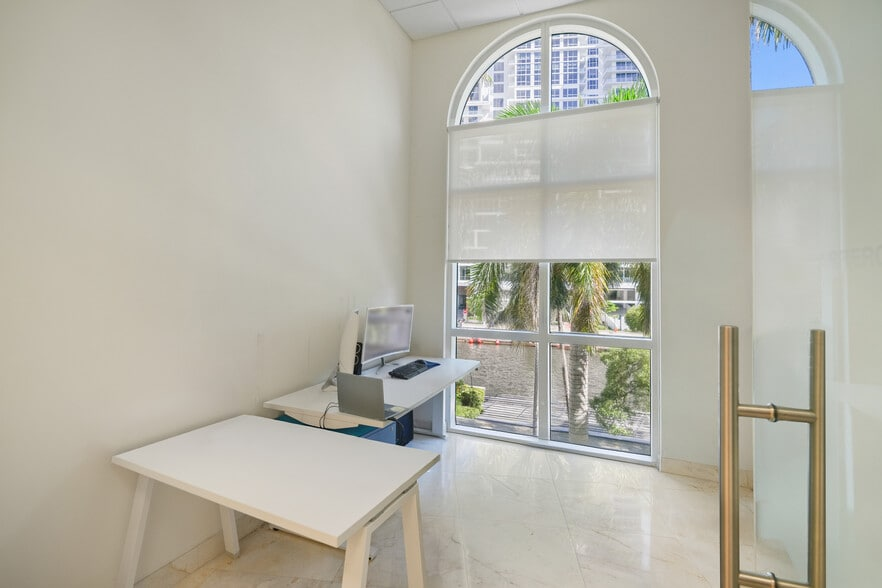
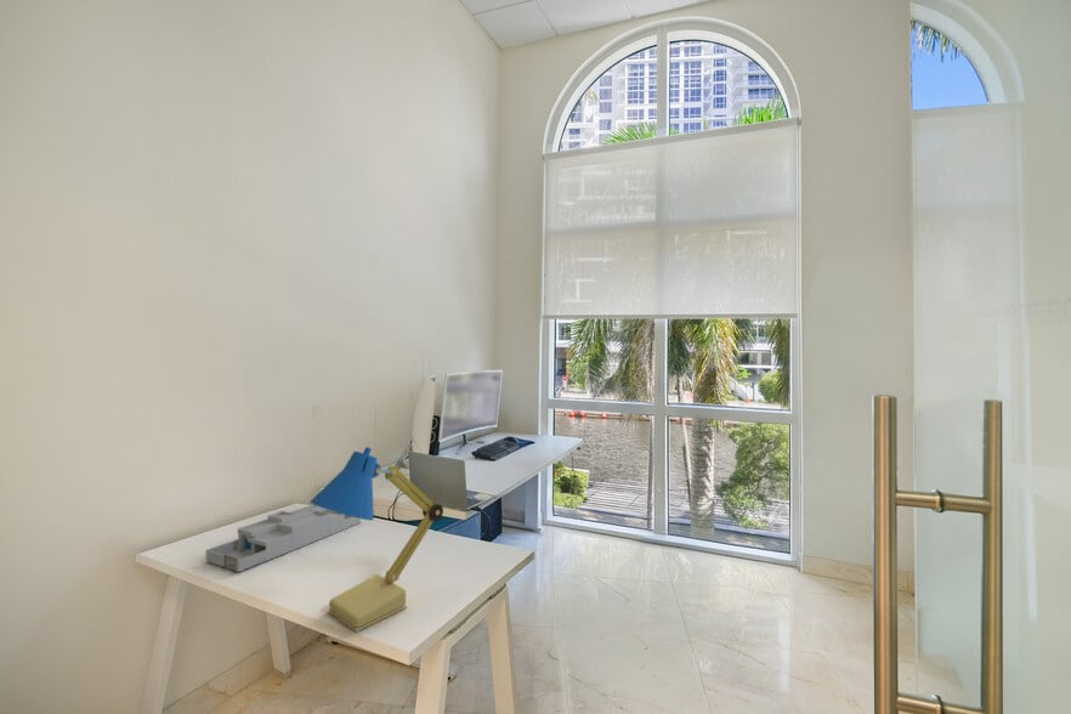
+ desk organizer [204,504,362,573]
+ desk lamp [310,446,444,633]
